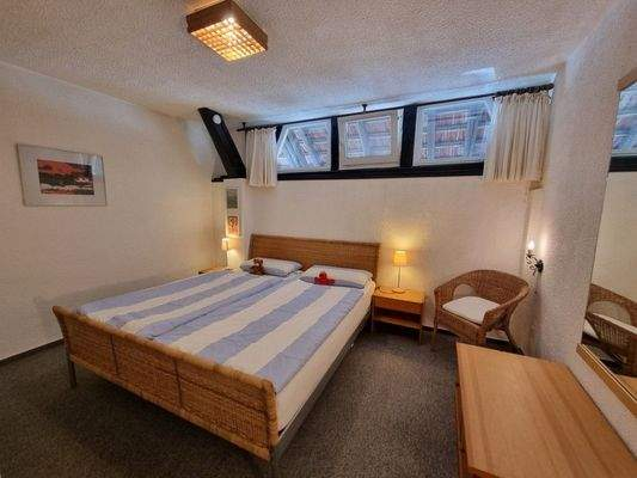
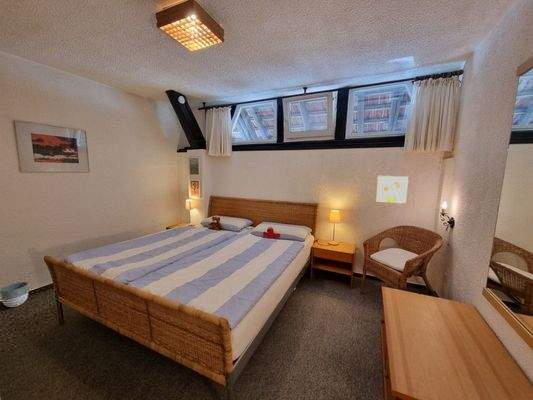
+ planter [0,281,29,308]
+ wall art [375,175,410,205]
